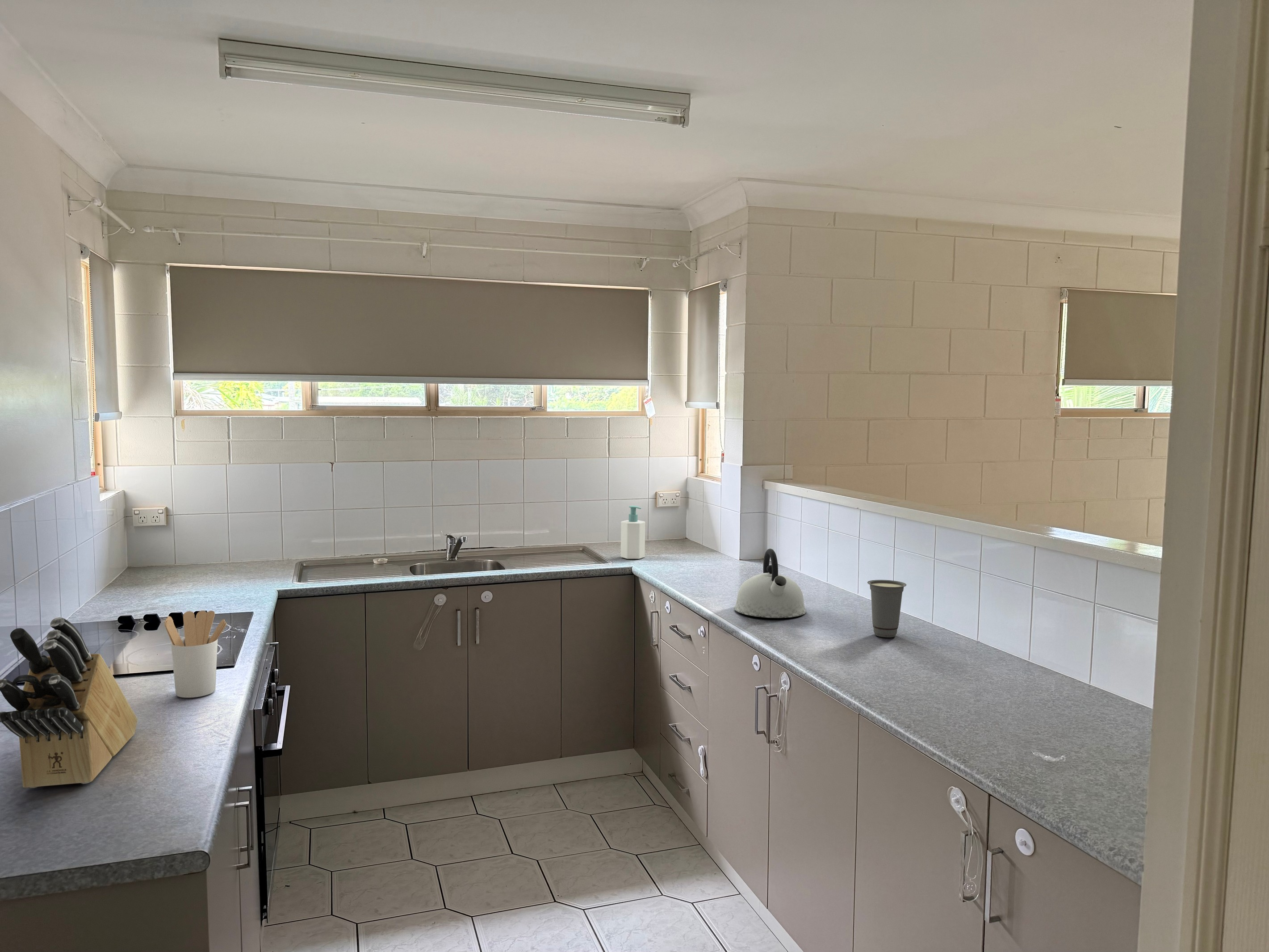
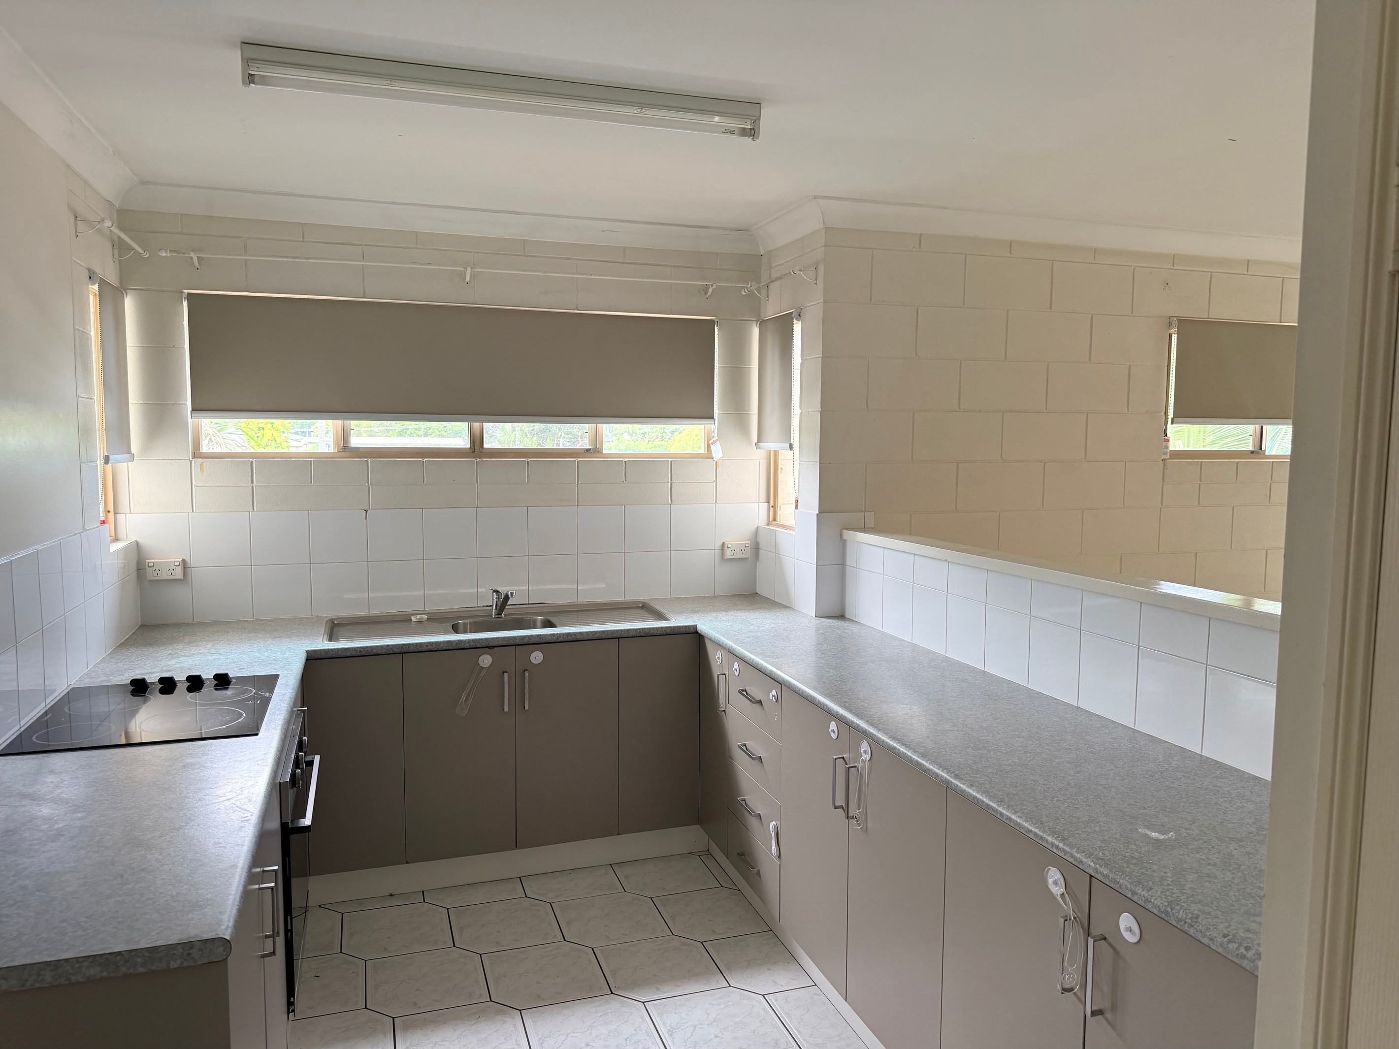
- utensil holder [164,610,227,698]
- kettle [734,548,806,618]
- knife block [0,616,138,788]
- cup [867,579,907,638]
- soap bottle [620,505,645,559]
